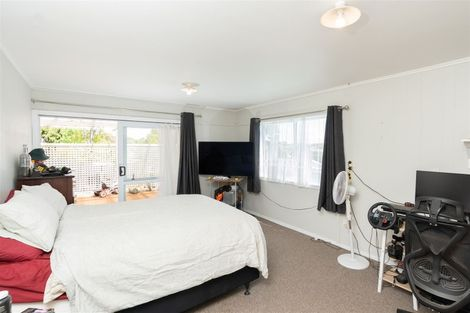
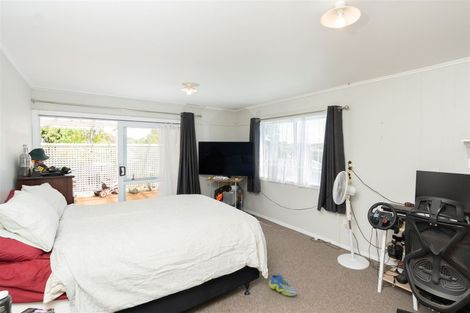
+ sneaker [268,273,298,297]
